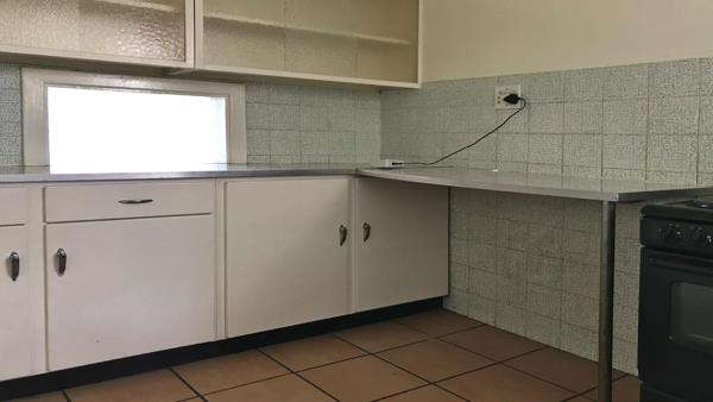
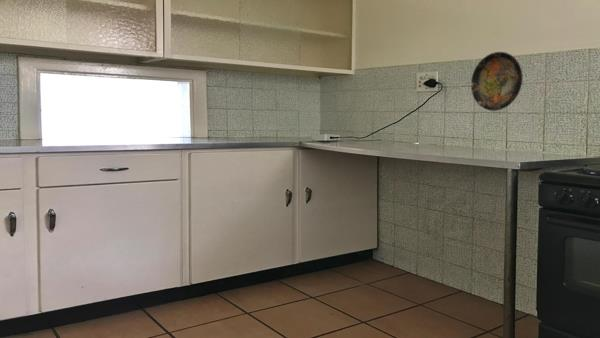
+ decorative plate [470,51,523,112]
